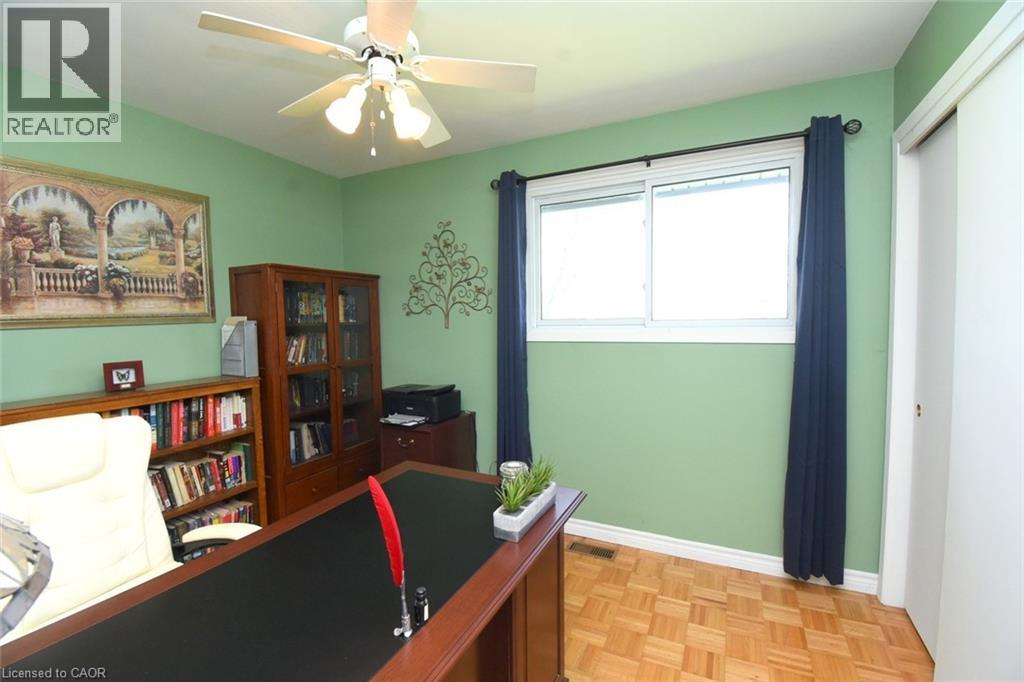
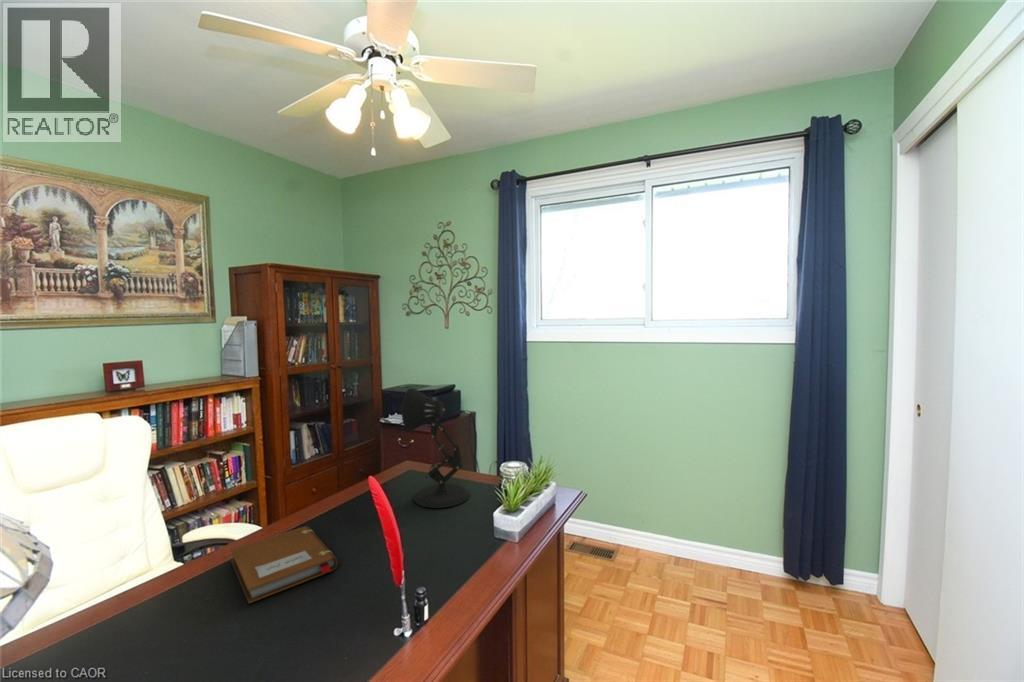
+ notebook [230,525,339,604]
+ desk lamp [401,387,471,509]
